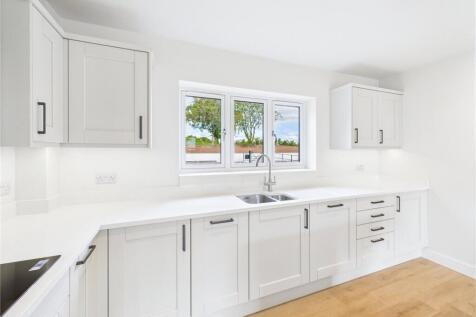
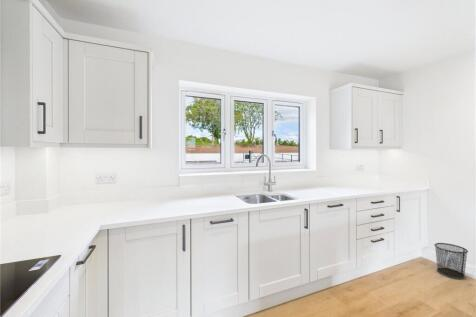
+ waste bin [433,242,469,280]
